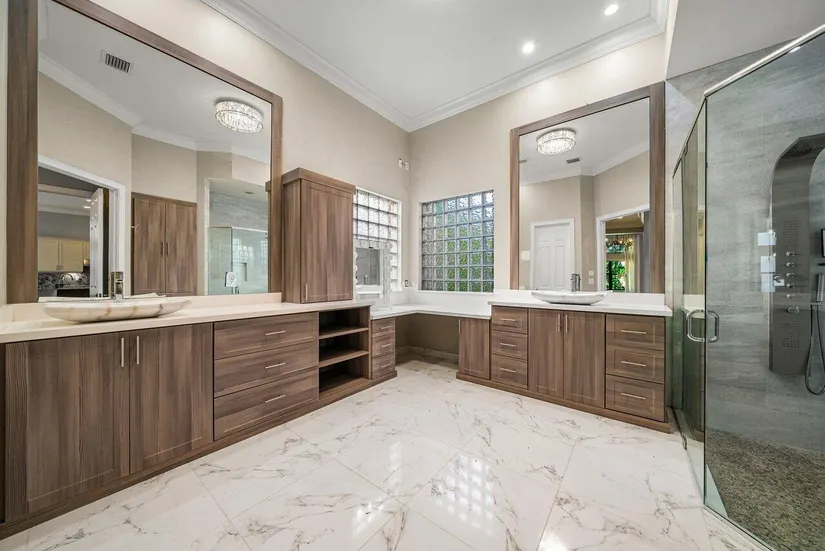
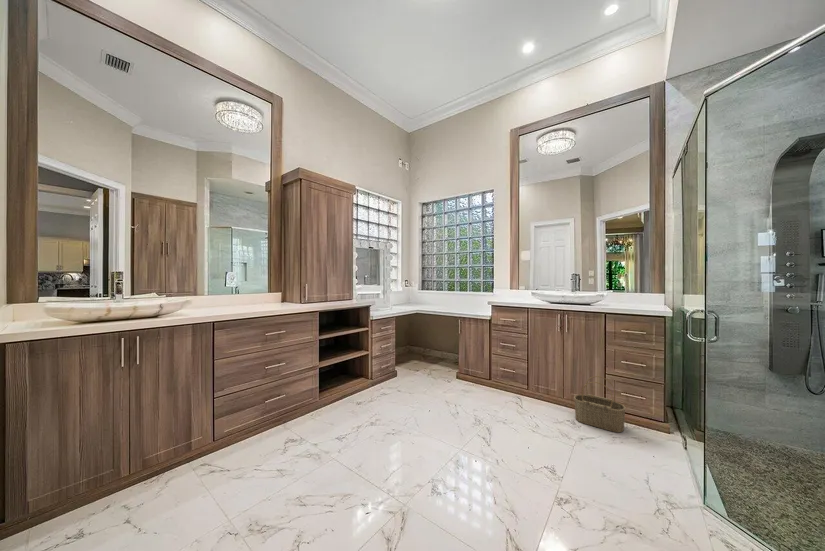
+ wicker basket [573,375,627,433]
